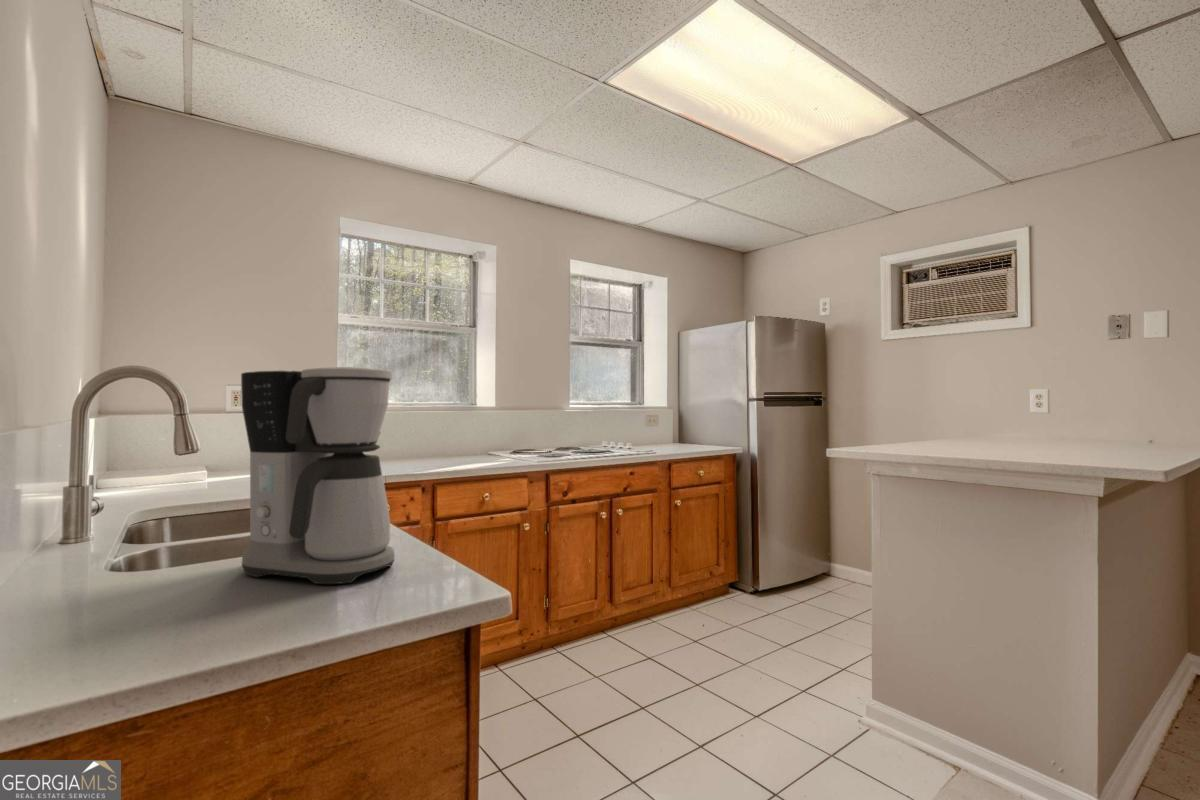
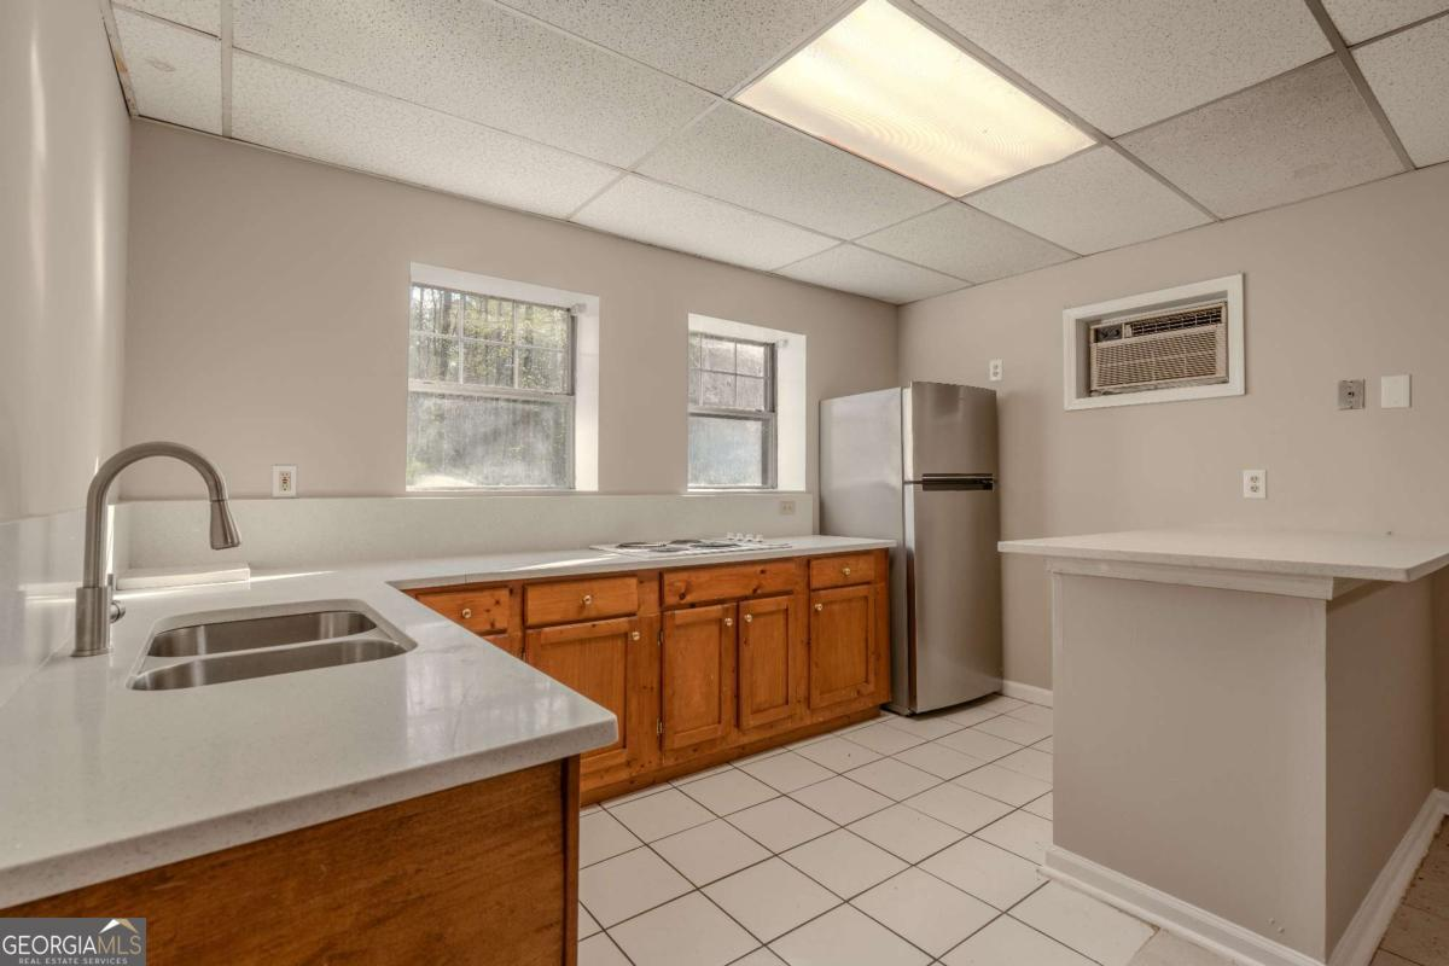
- coffee maker [240,366,396,585]
